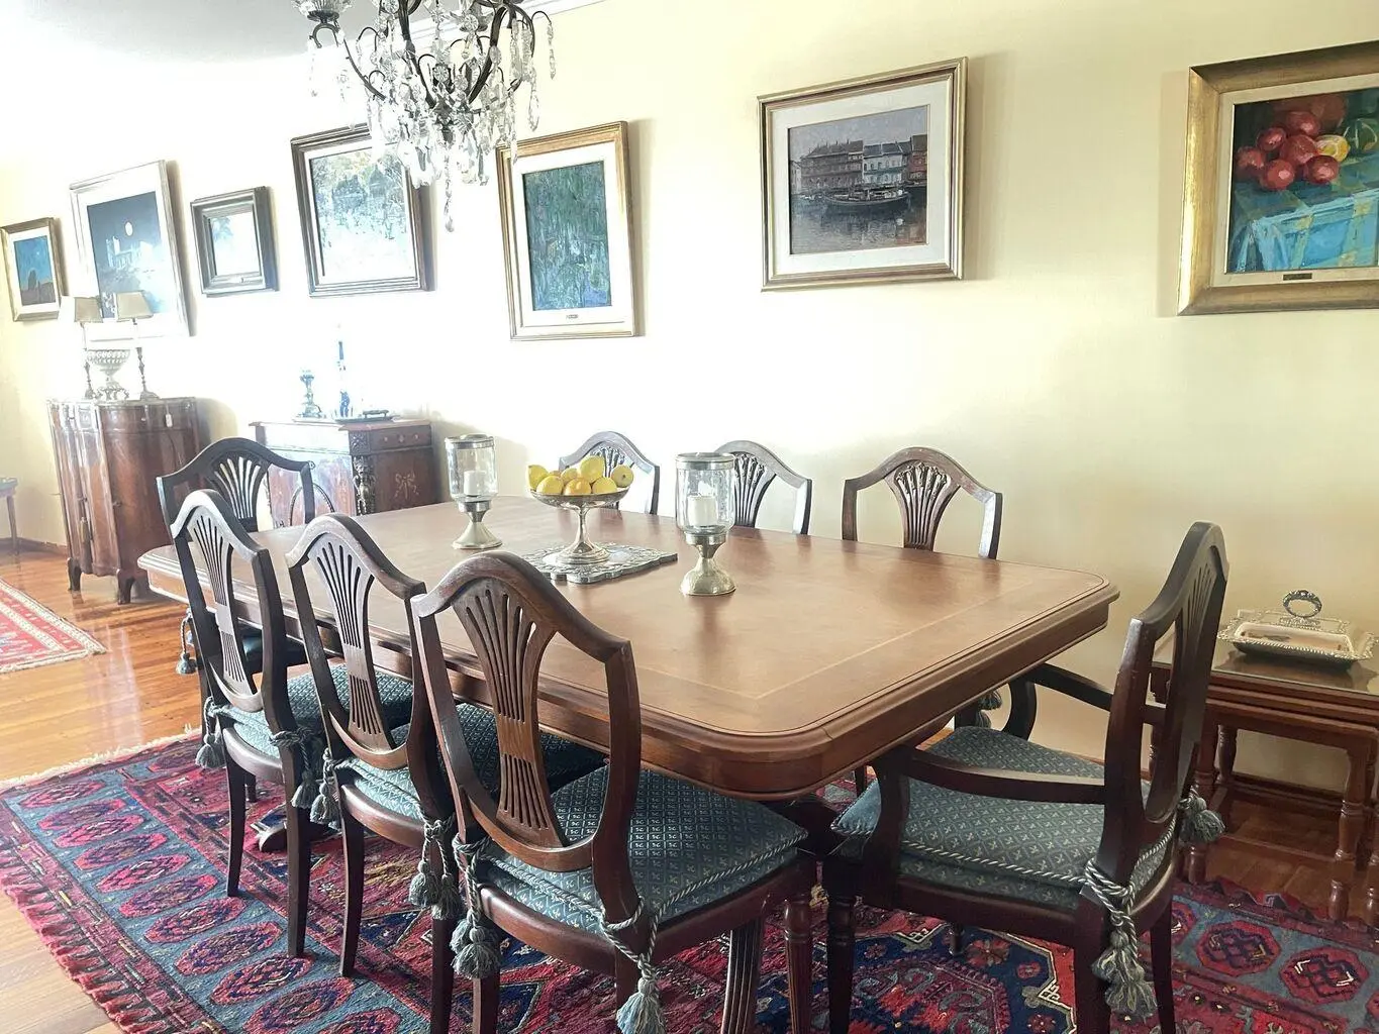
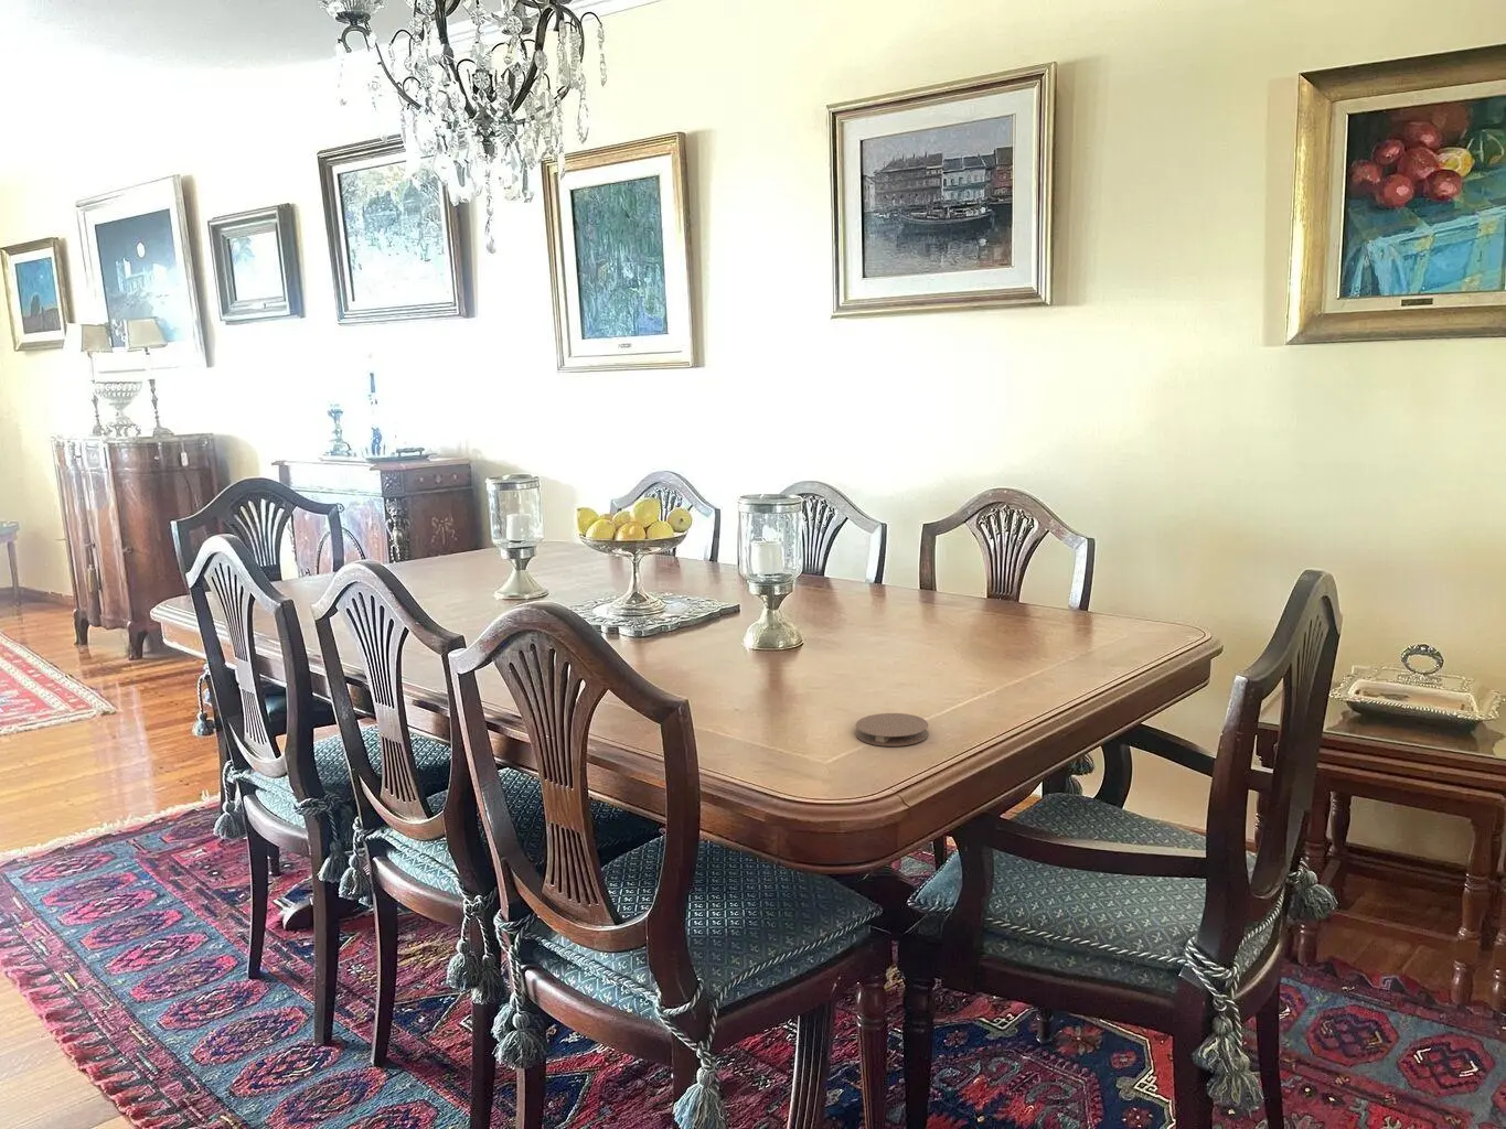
+ coaster [854,713,929,747]
